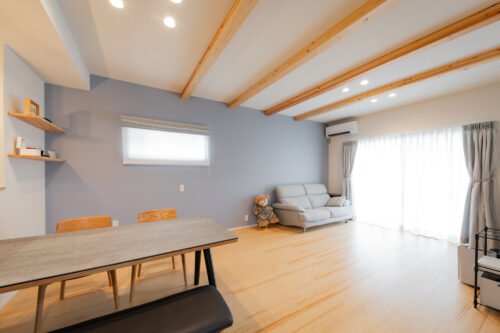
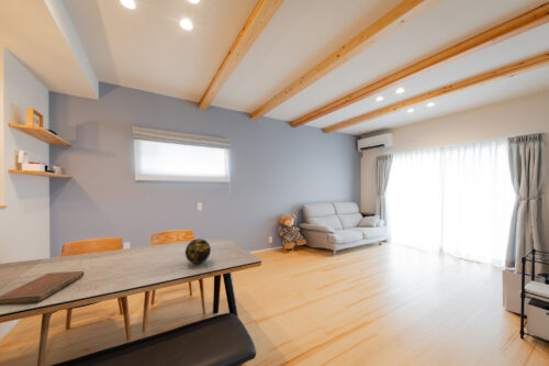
+ decorative orb [184,237,212,265]
+ notebook [0,270,86,307]
